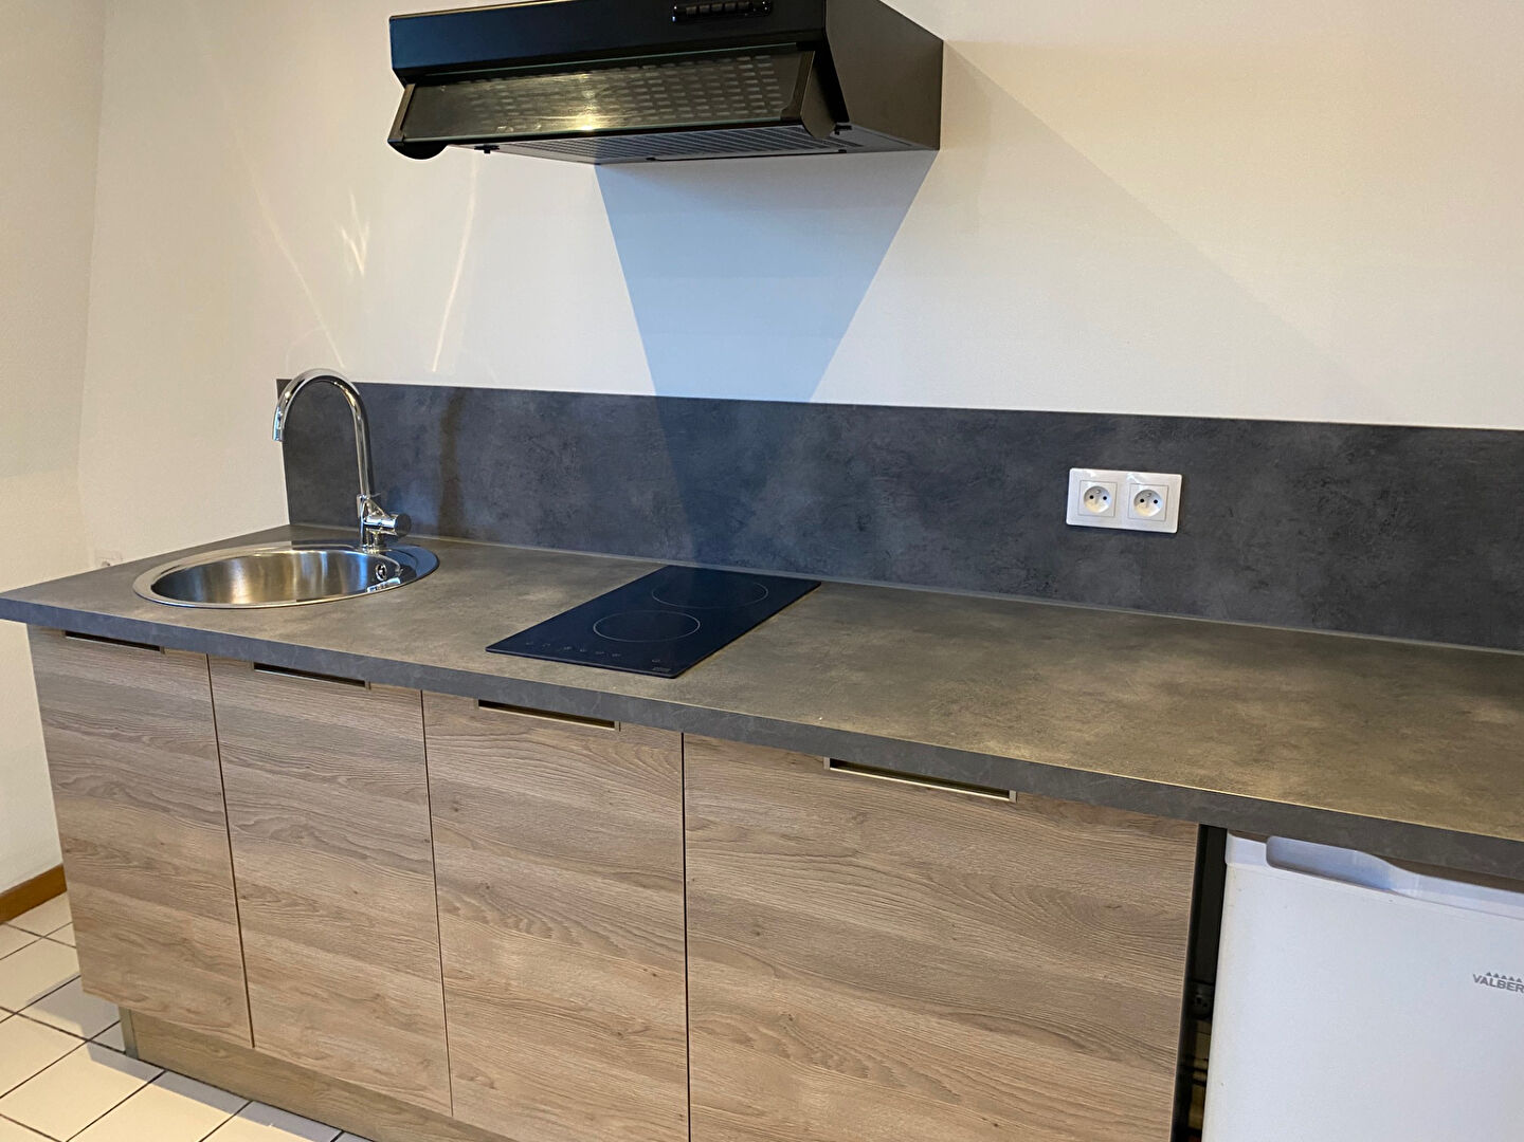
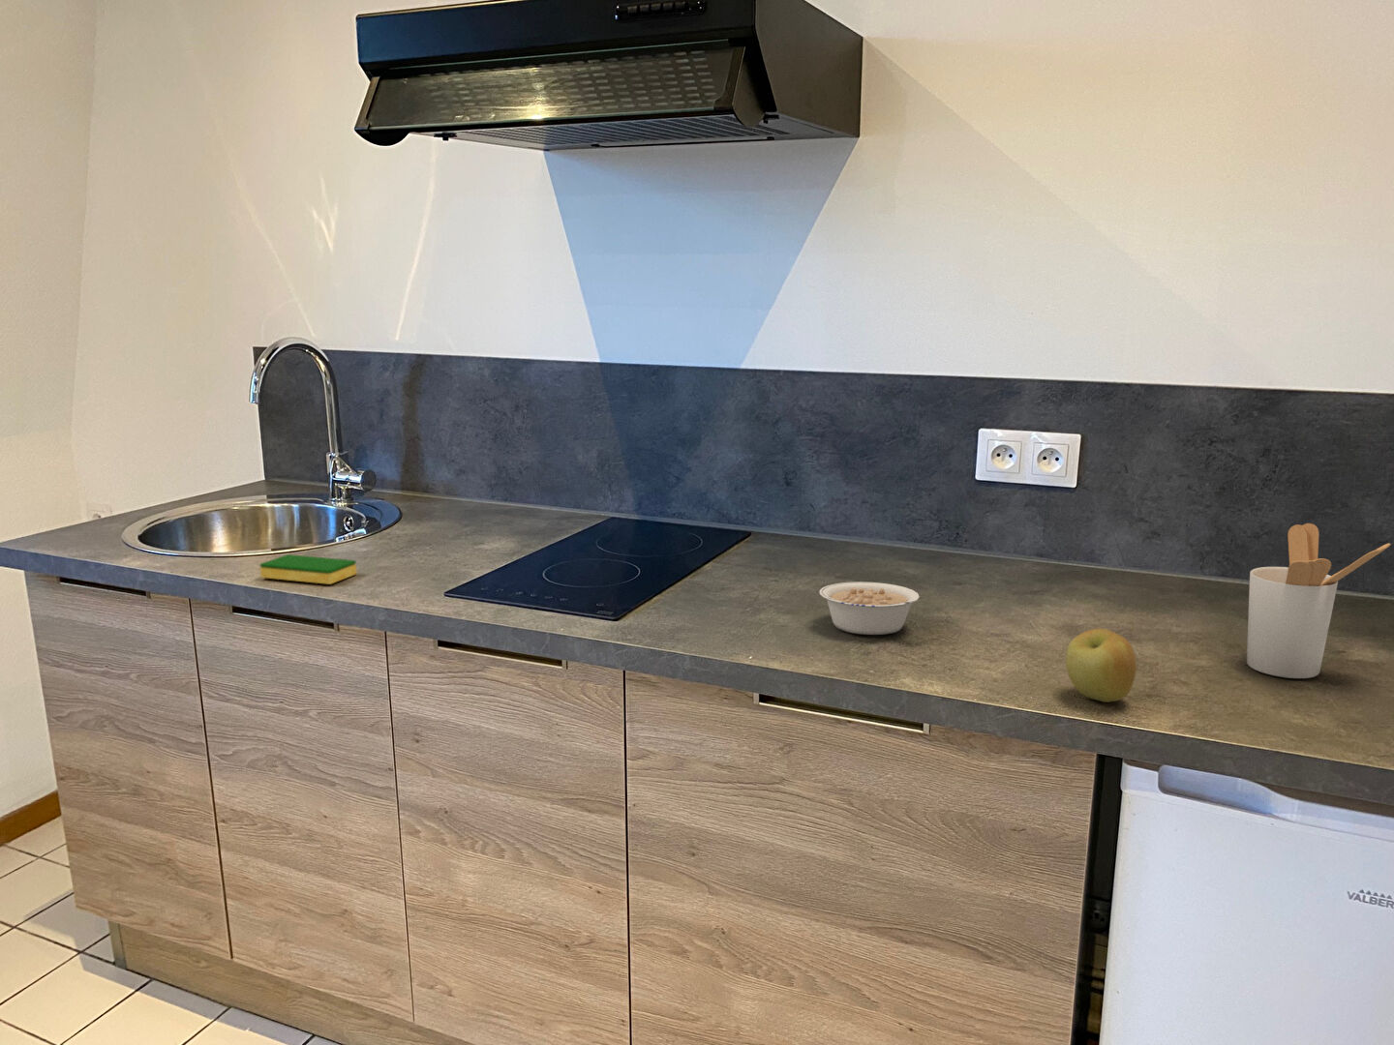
+ utensil holder [1246,522,1391,679]
+ dish sponge [258,553,357,585]
+ apple [1065,628,1137,704]
+ legume [819,581,929,636]
